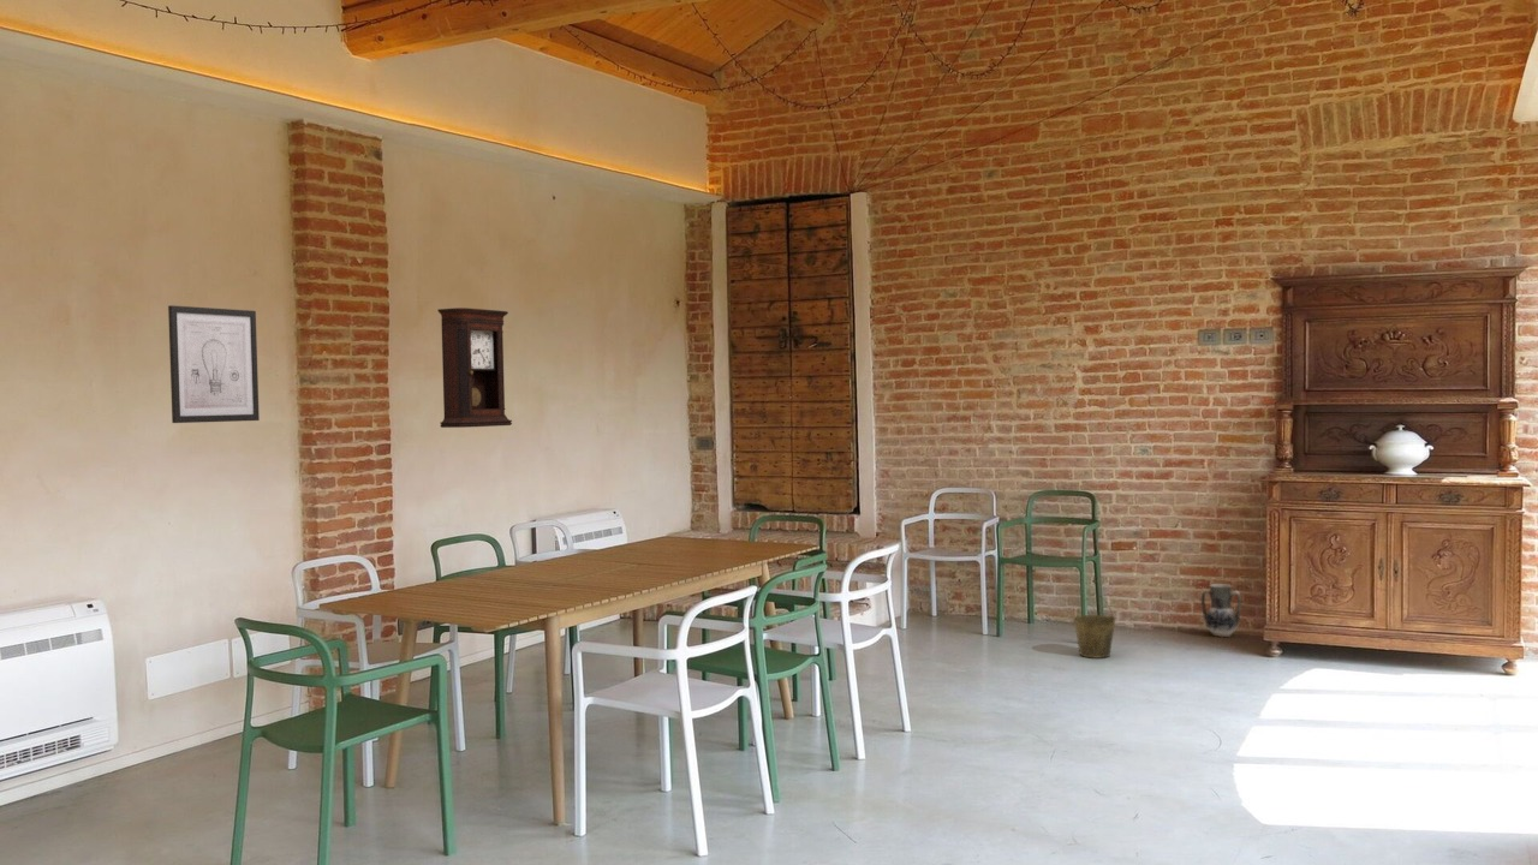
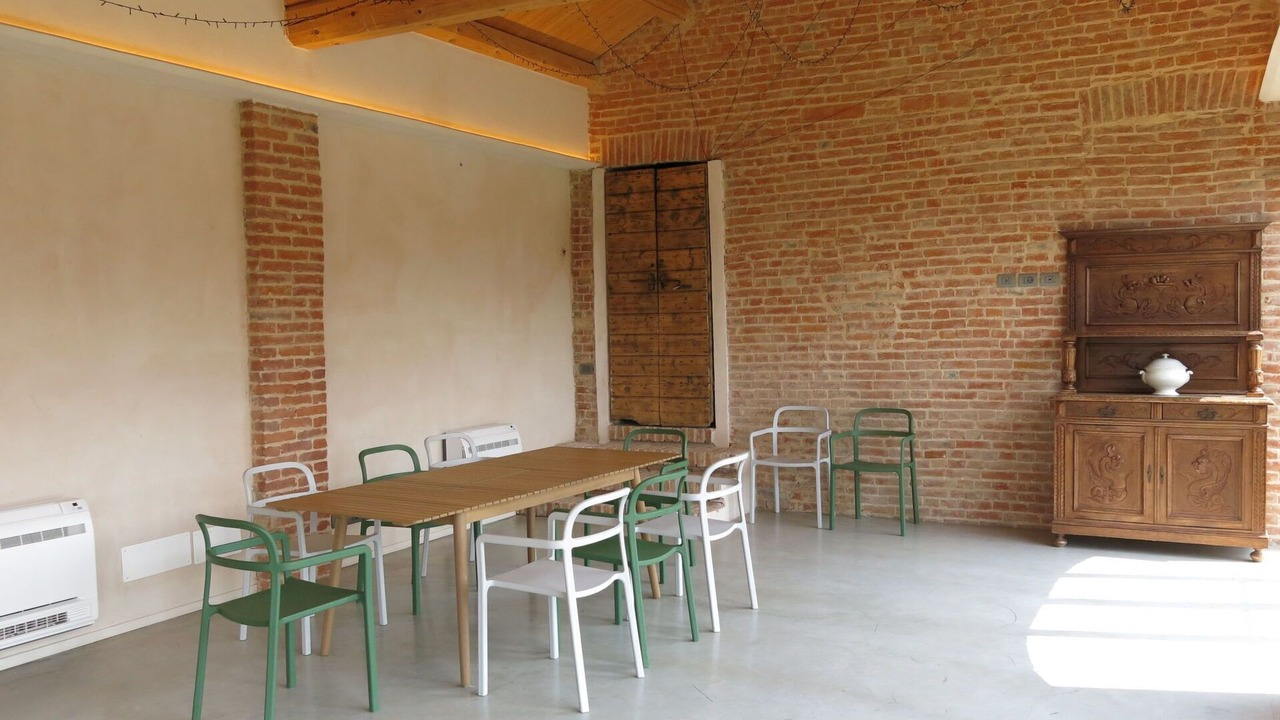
- ceramic jug [1200,583,1242,638]
- pendulum clock [436,306,513,429]
- wall art [167,304,261,424]
- bucket [1072,592,1117,660]
